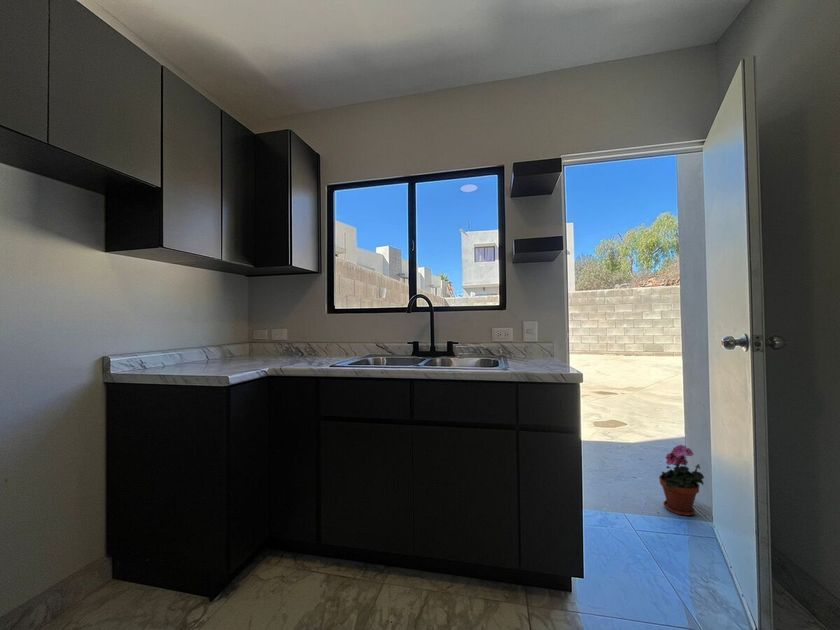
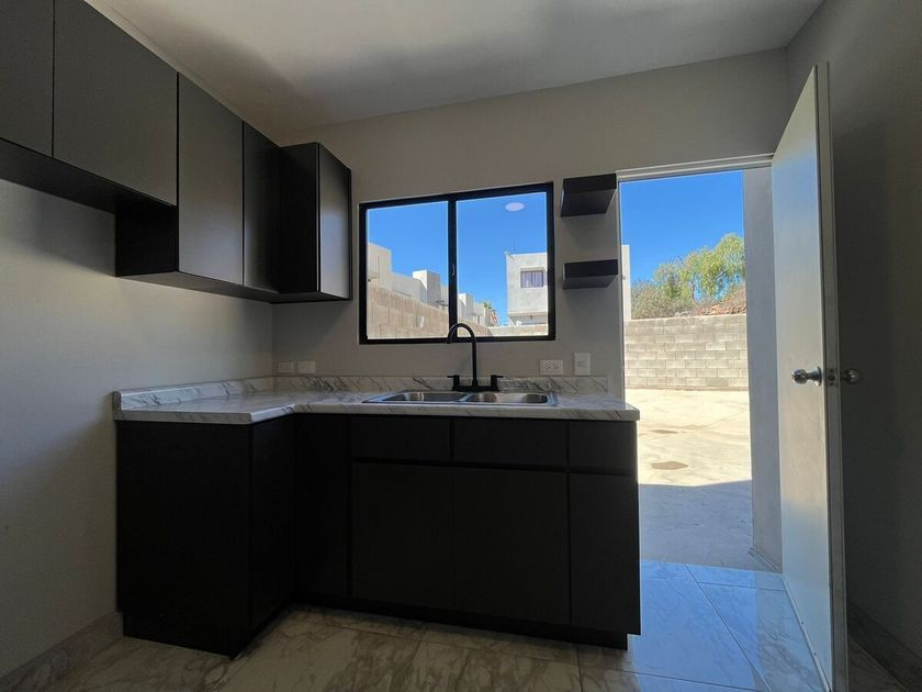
- potted plant [658,444,705,517]
